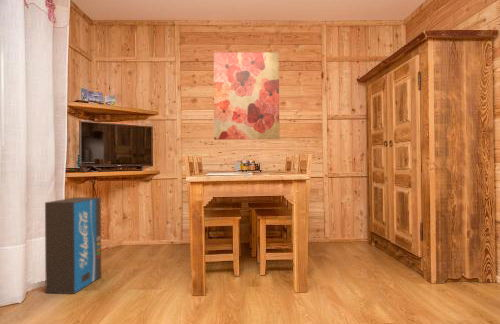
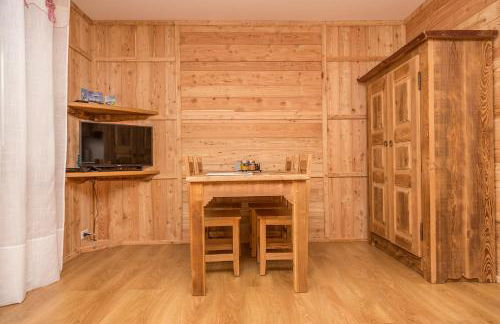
- air purifier [44,196,102,295]
- wall art [212,51,281,141]
